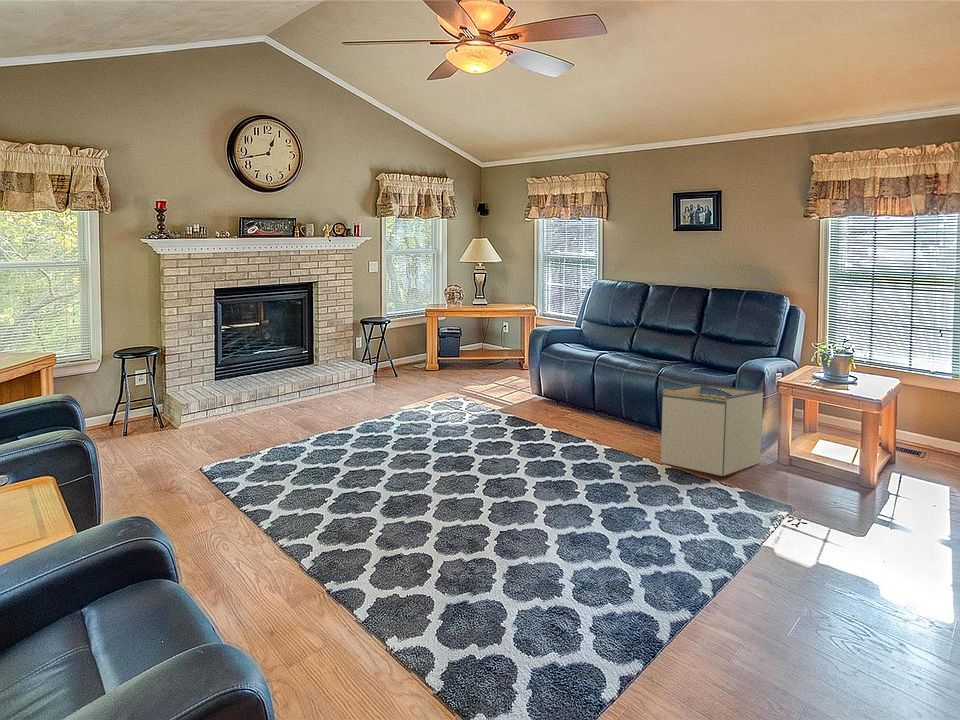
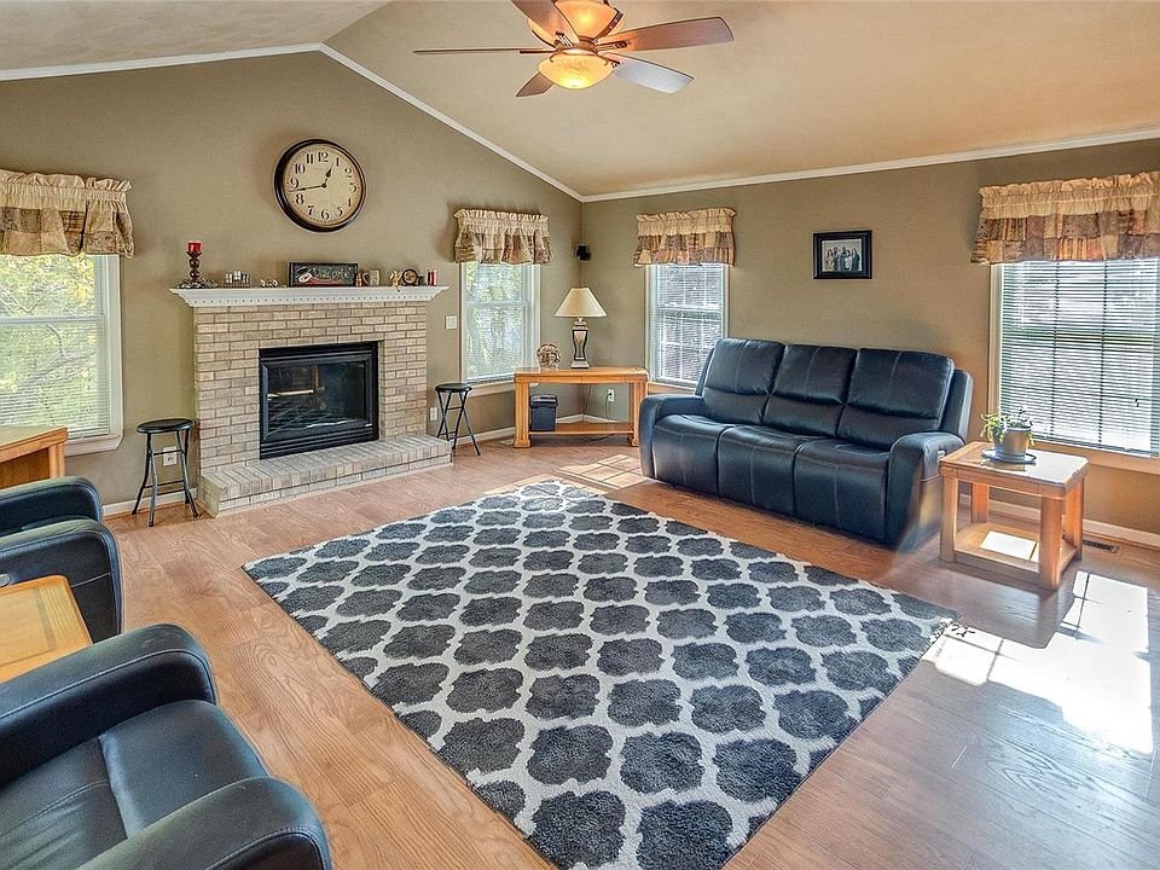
- storage bin [660,383,764,477]
